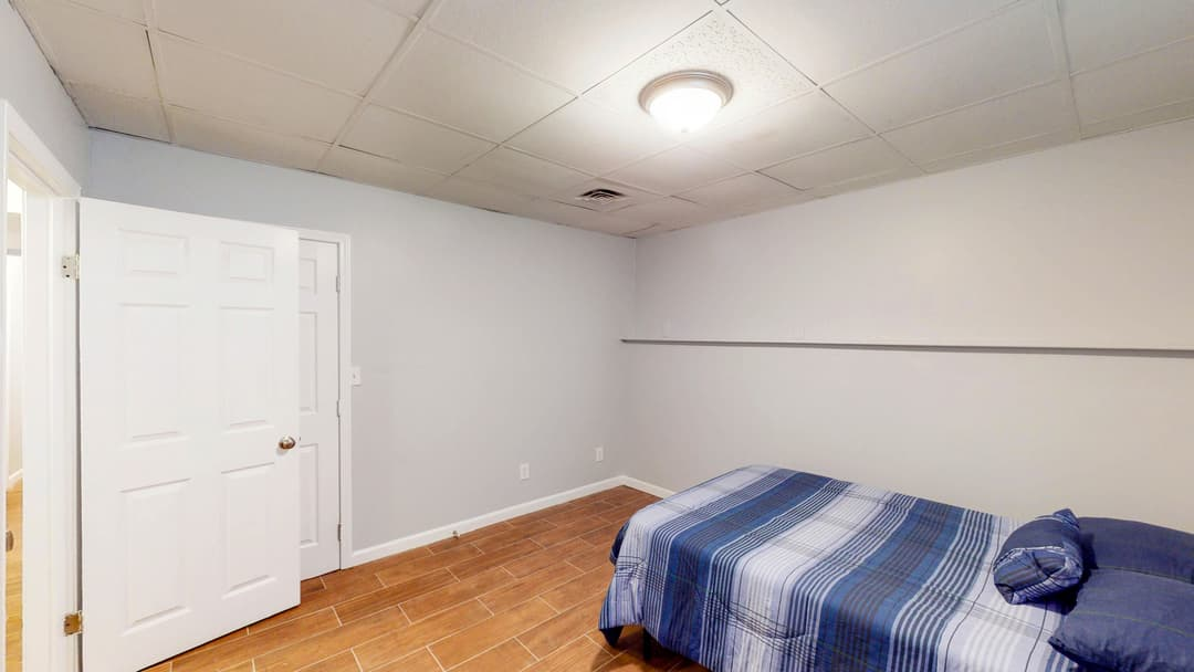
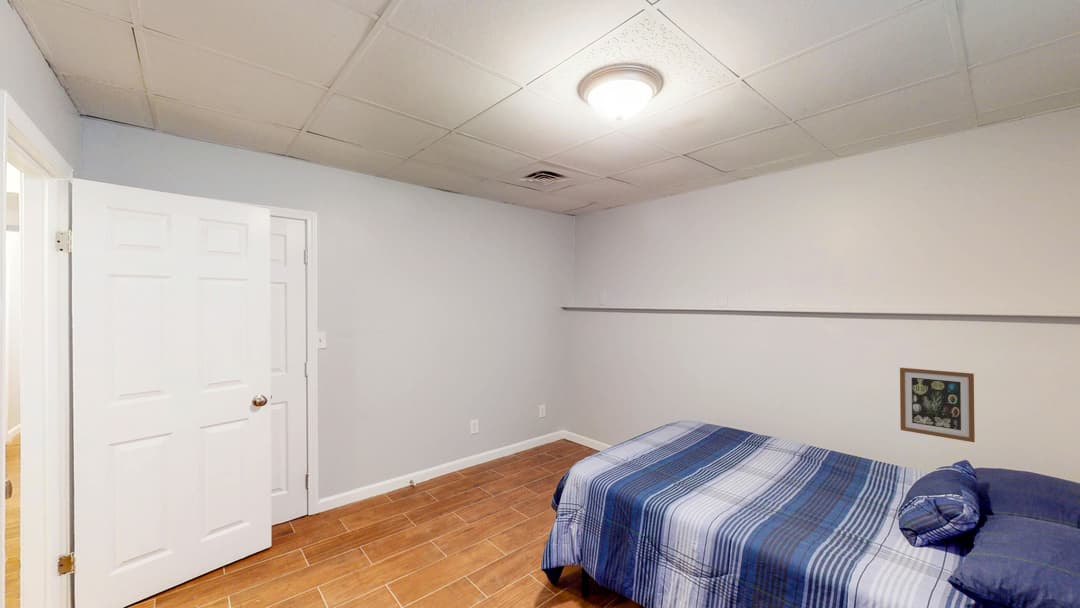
+ wall art [899,367,976,443]
